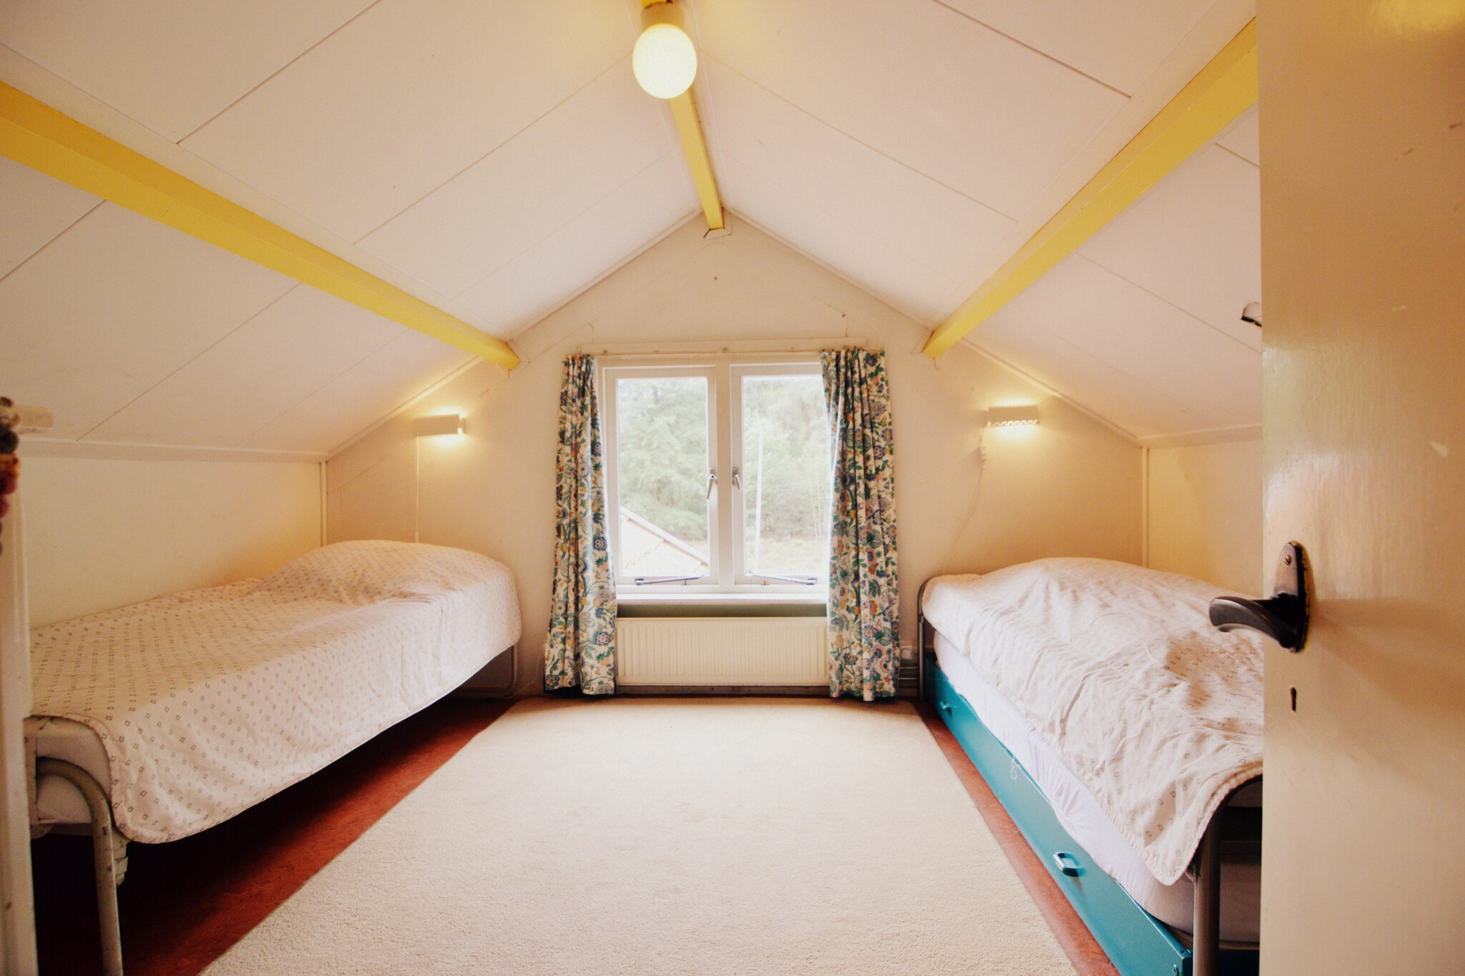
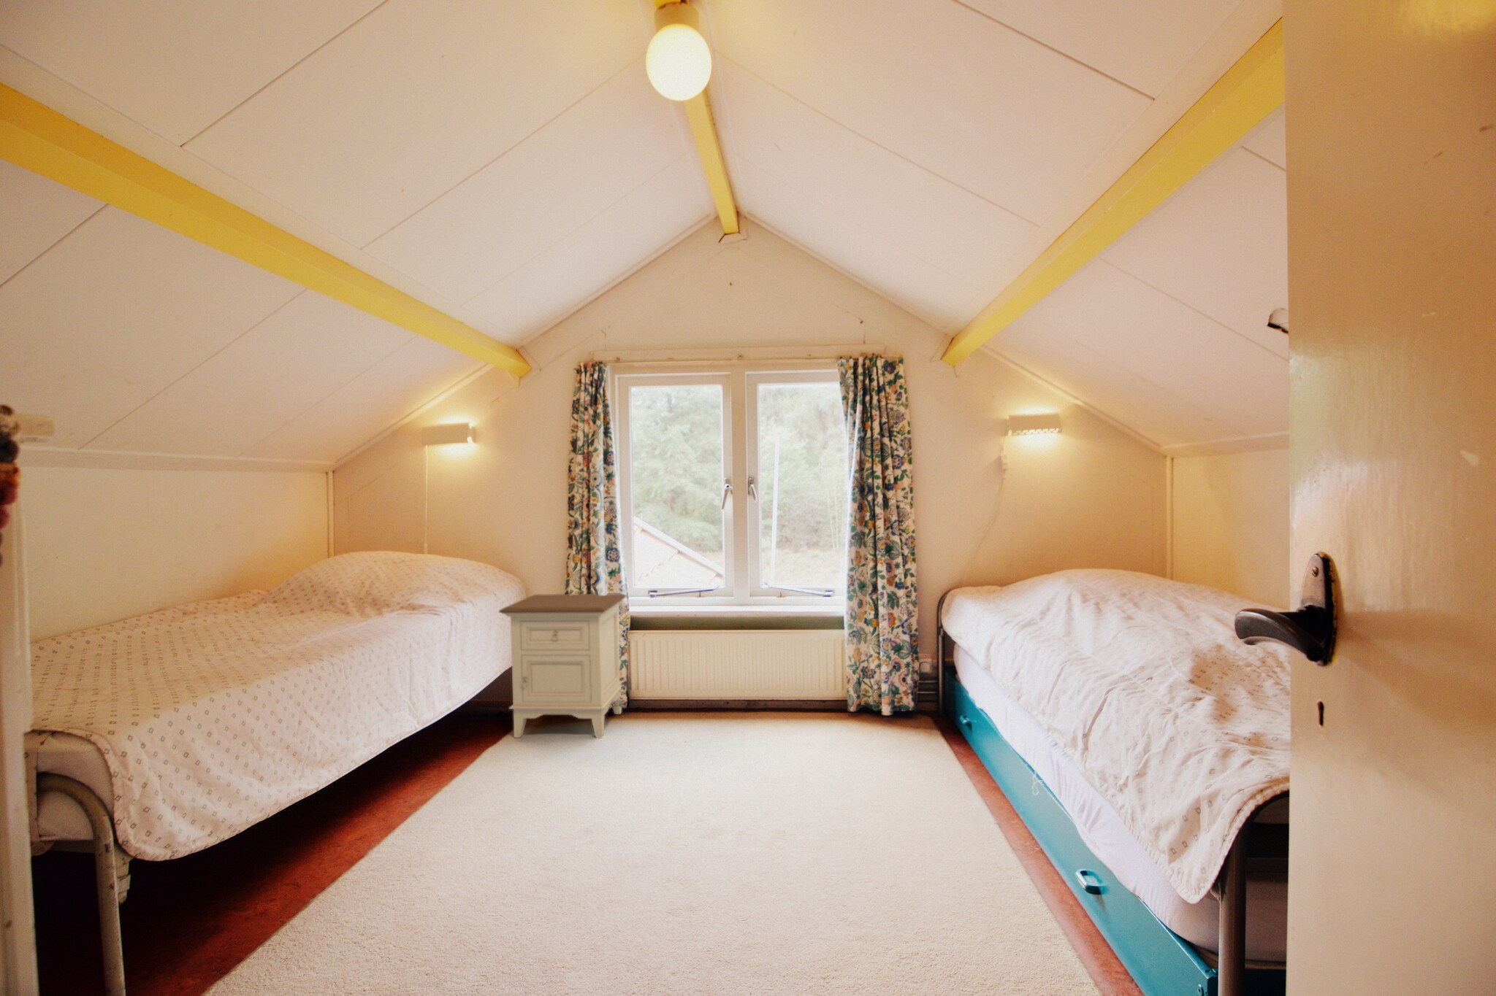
+ nightstand [498,594,626,739]
